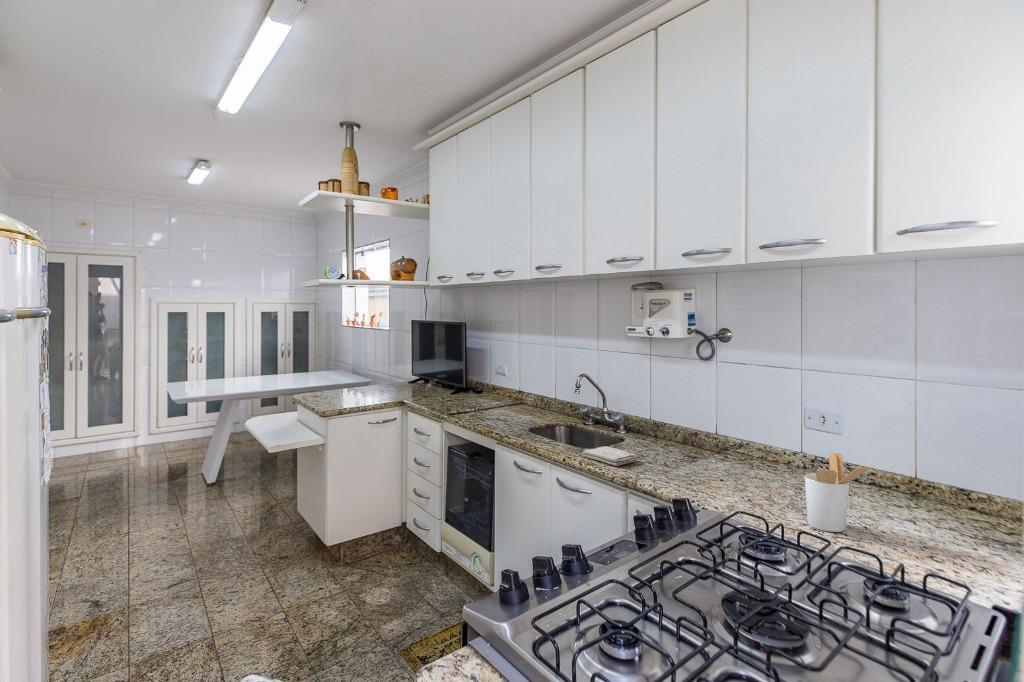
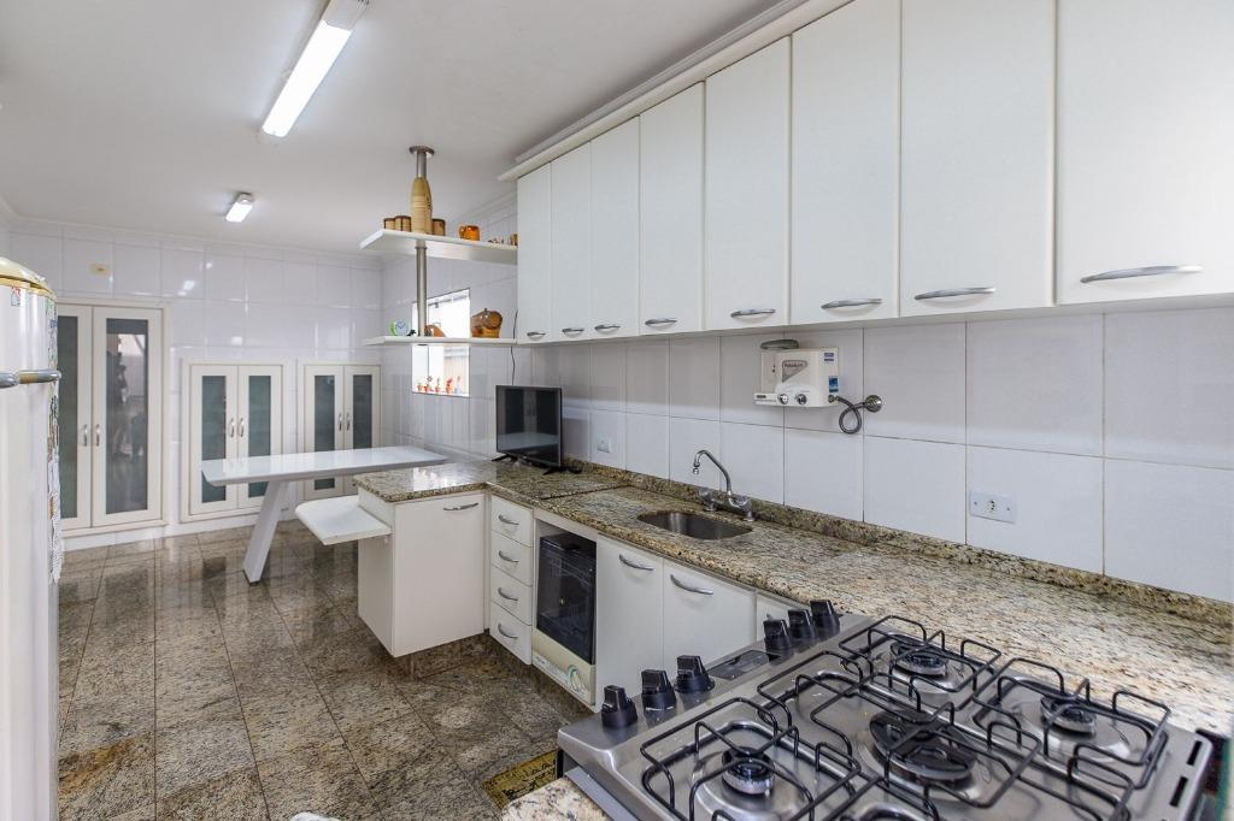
- utensil holder [804,452,875,533]
- washcloth [581,445,638,467]
